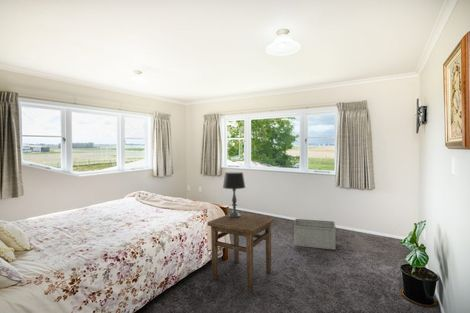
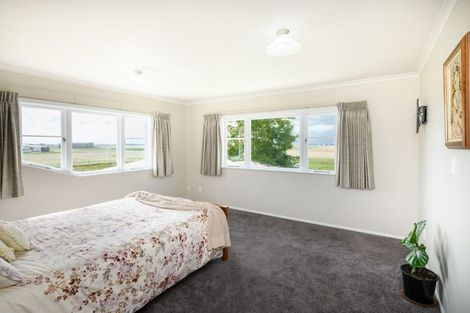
- storage bin [293,218,337,251]
- table lamp [222,171,246,218]
- side table [206,211,276,293]
